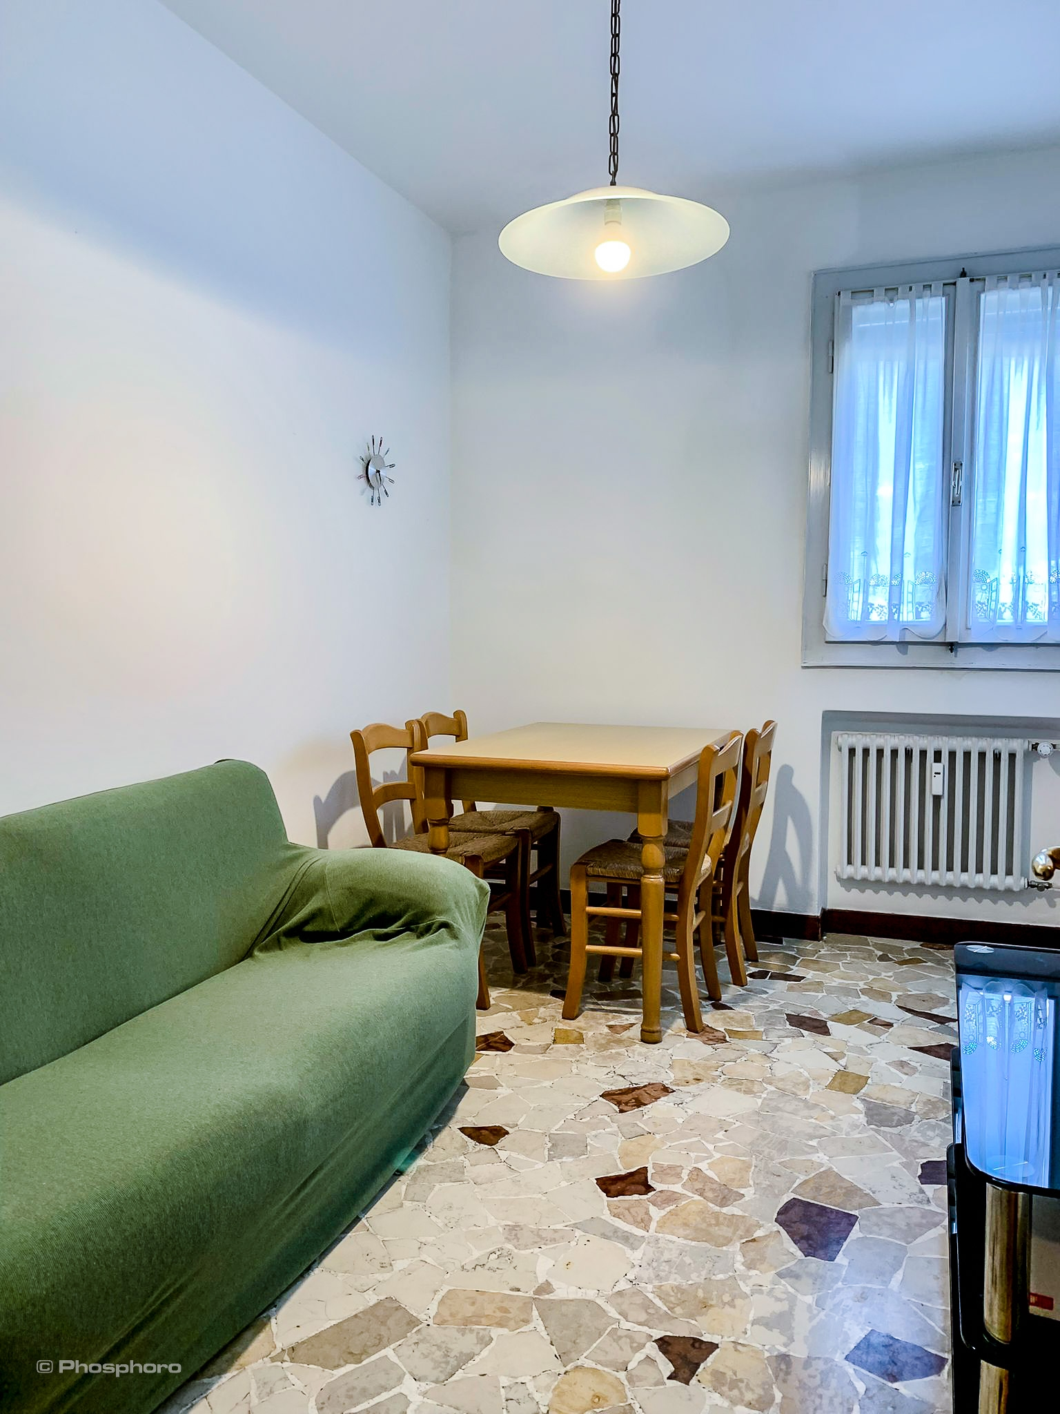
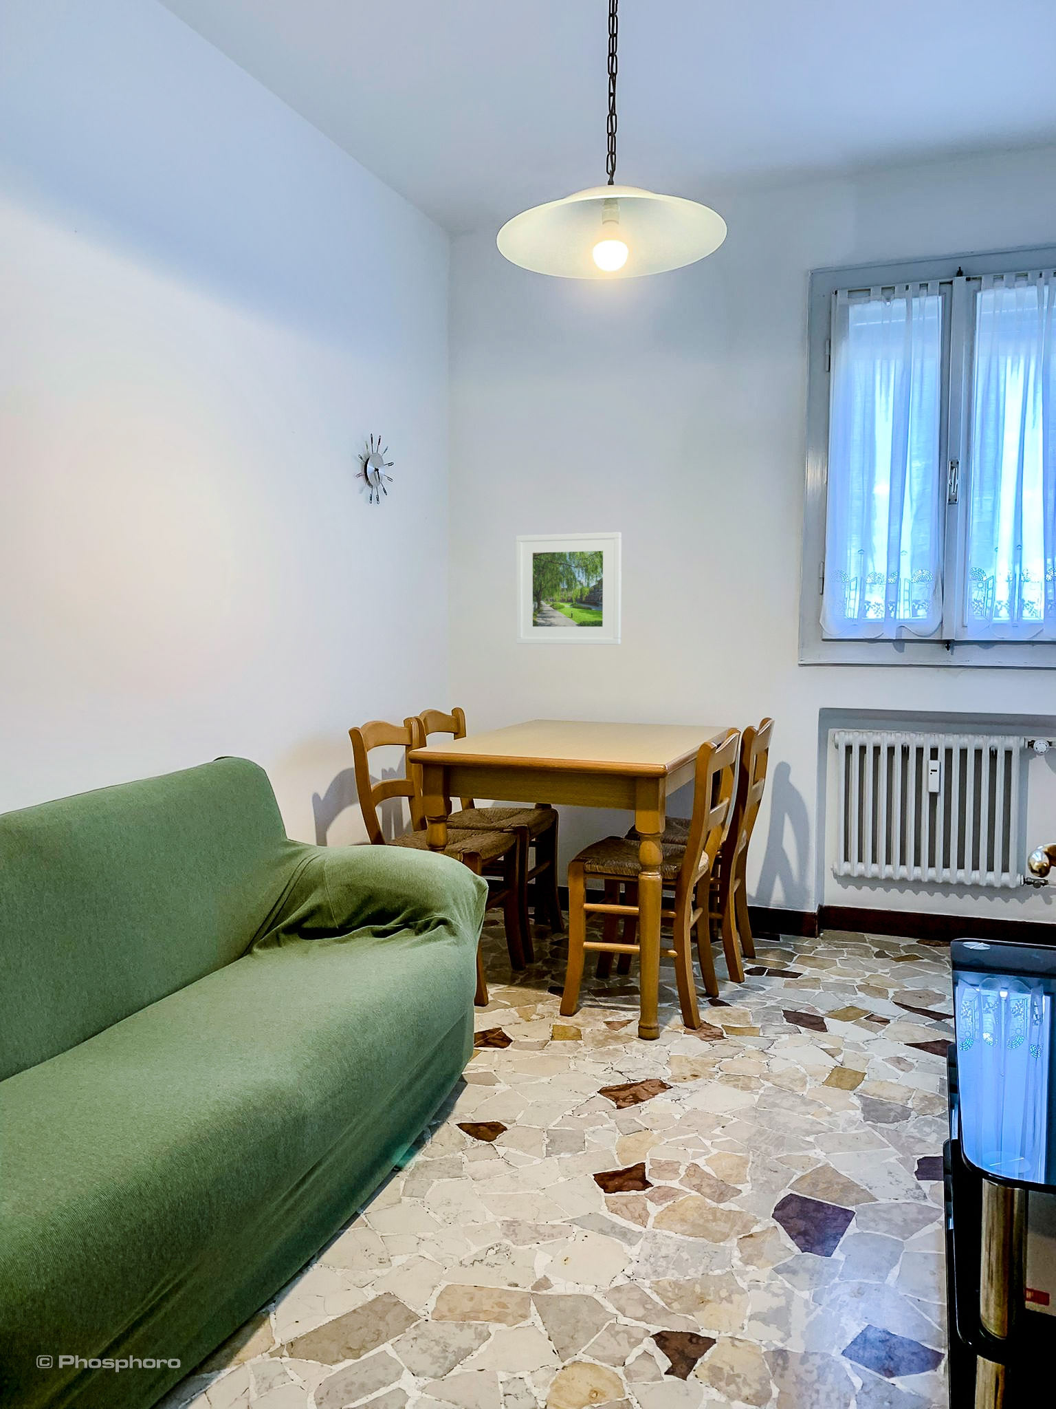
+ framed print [516,531,622,646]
